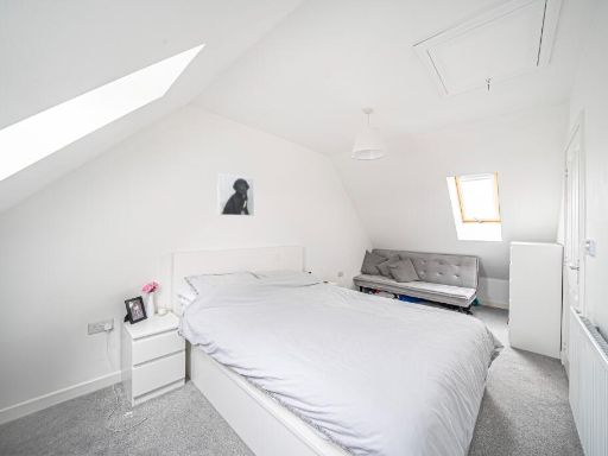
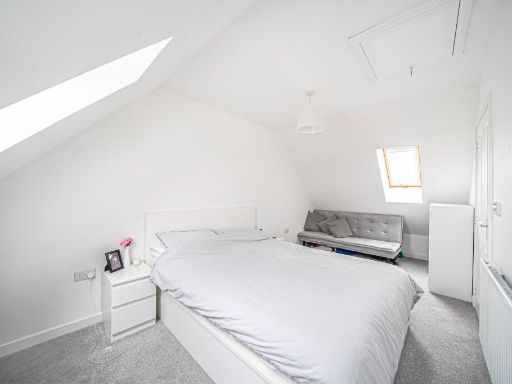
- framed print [216,172,255,217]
